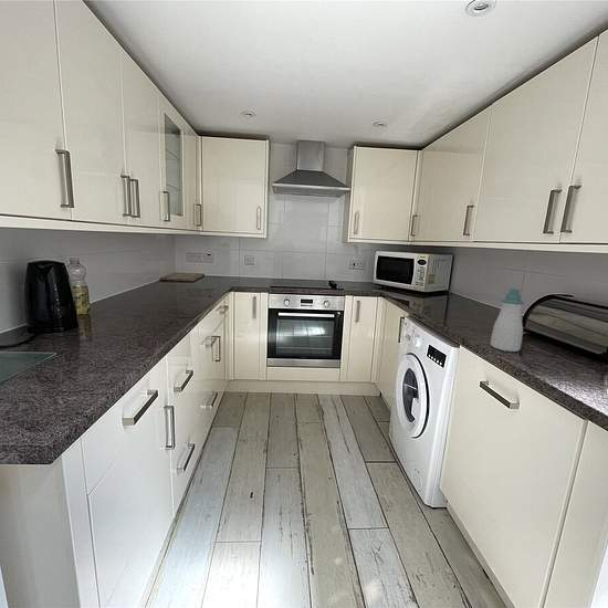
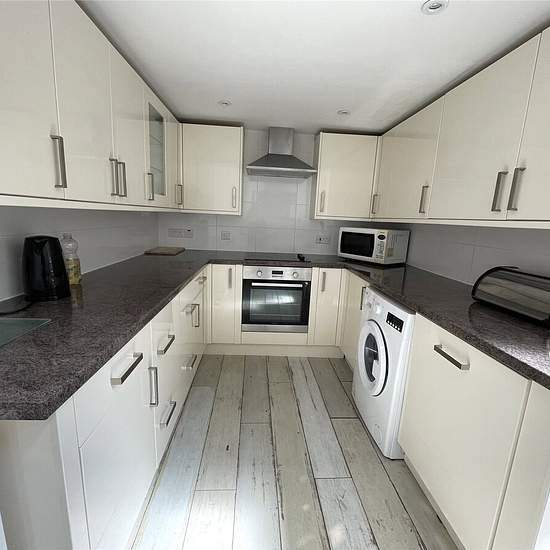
- soap bottle [490,287,525,353]
